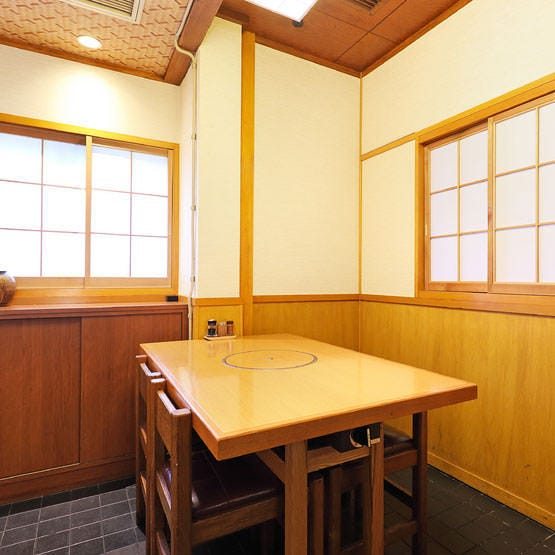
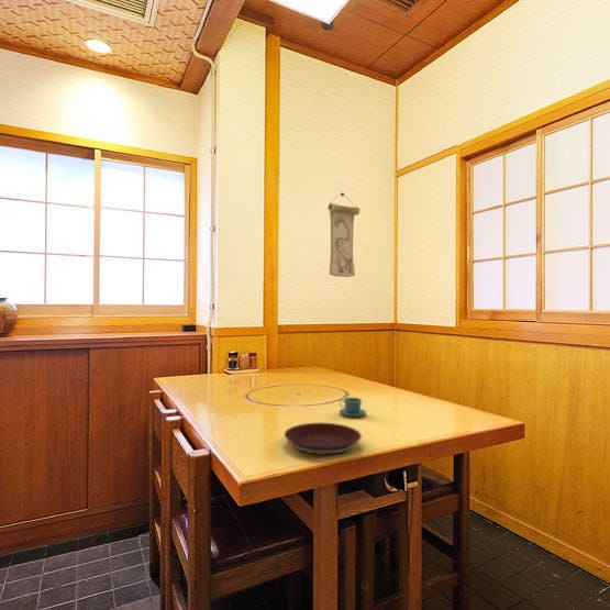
+ wall scroll [326,191,361,278]
+ plate [284,422,363,456]
+ teacup [339,397,367,417]
